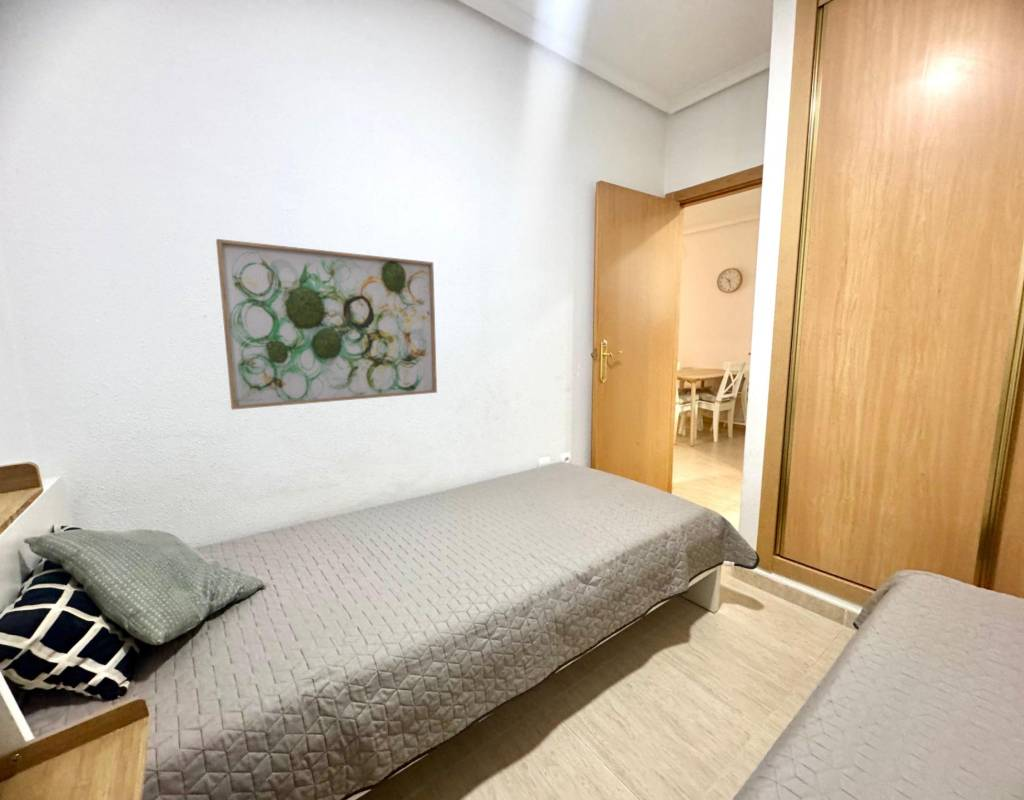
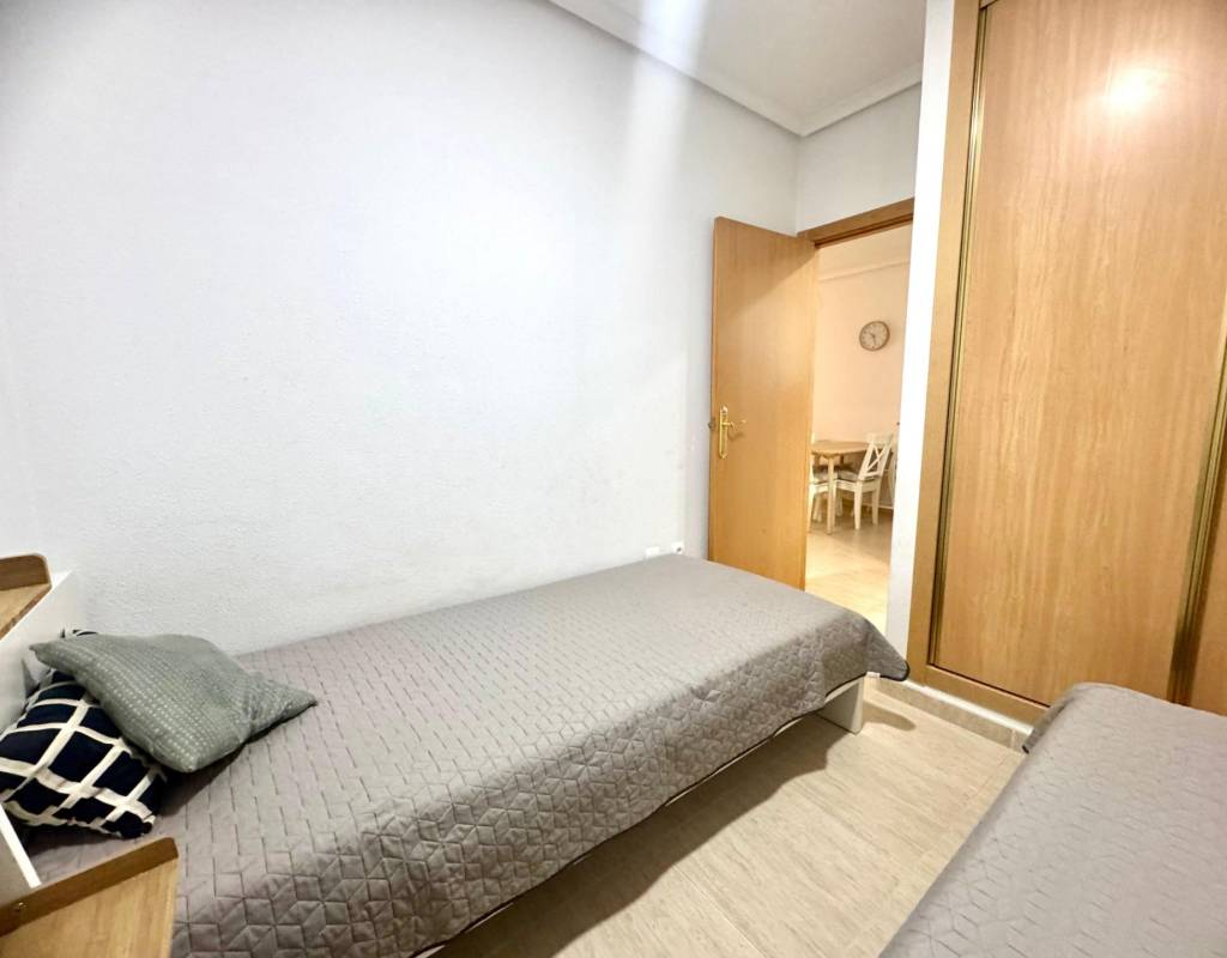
- wall art [215,238,438,411]
